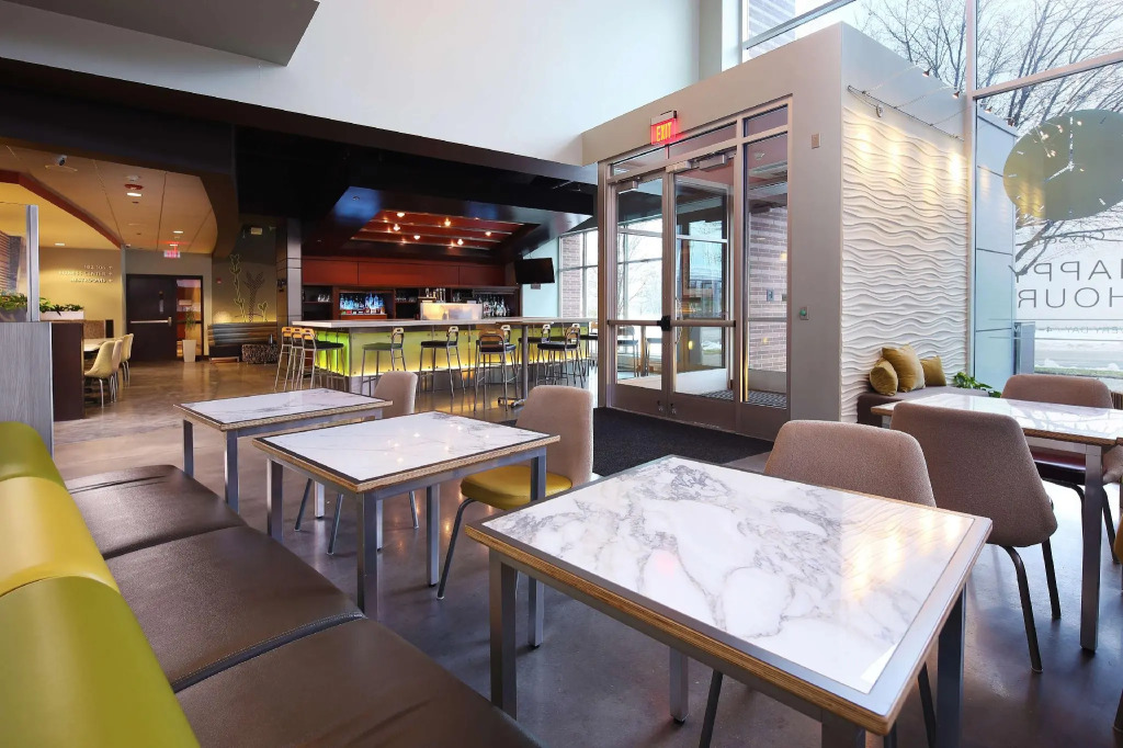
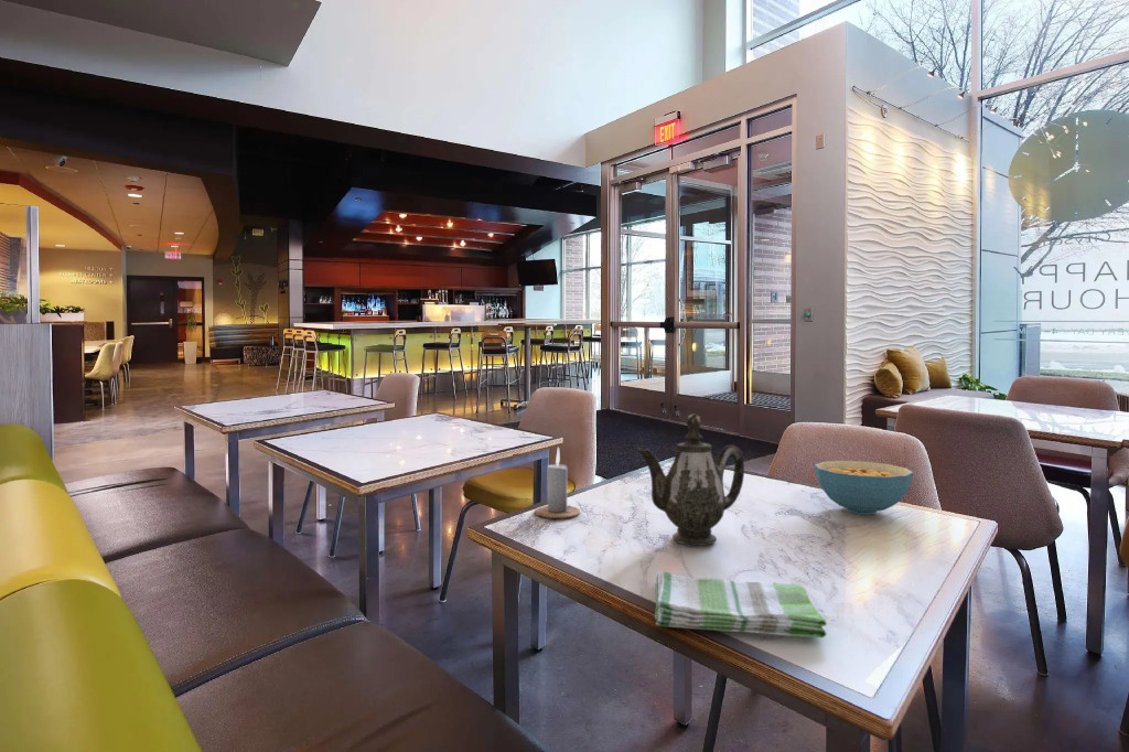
+ dish towel [654,570,828,638]
+ candle [534,445,581,519]
+ cereal bowl [814,460,914,515]
+ teapot [637,412,745,547]
